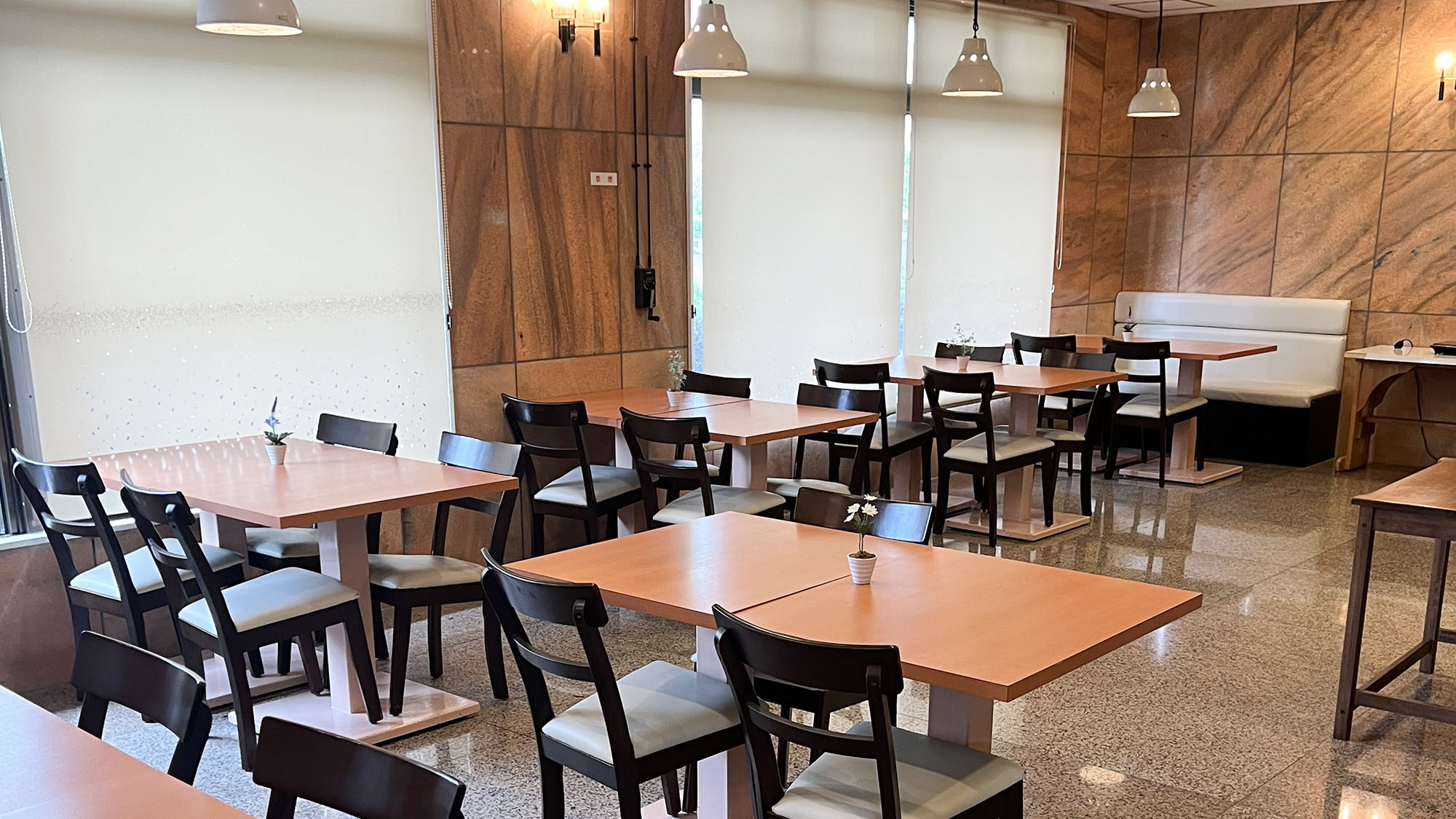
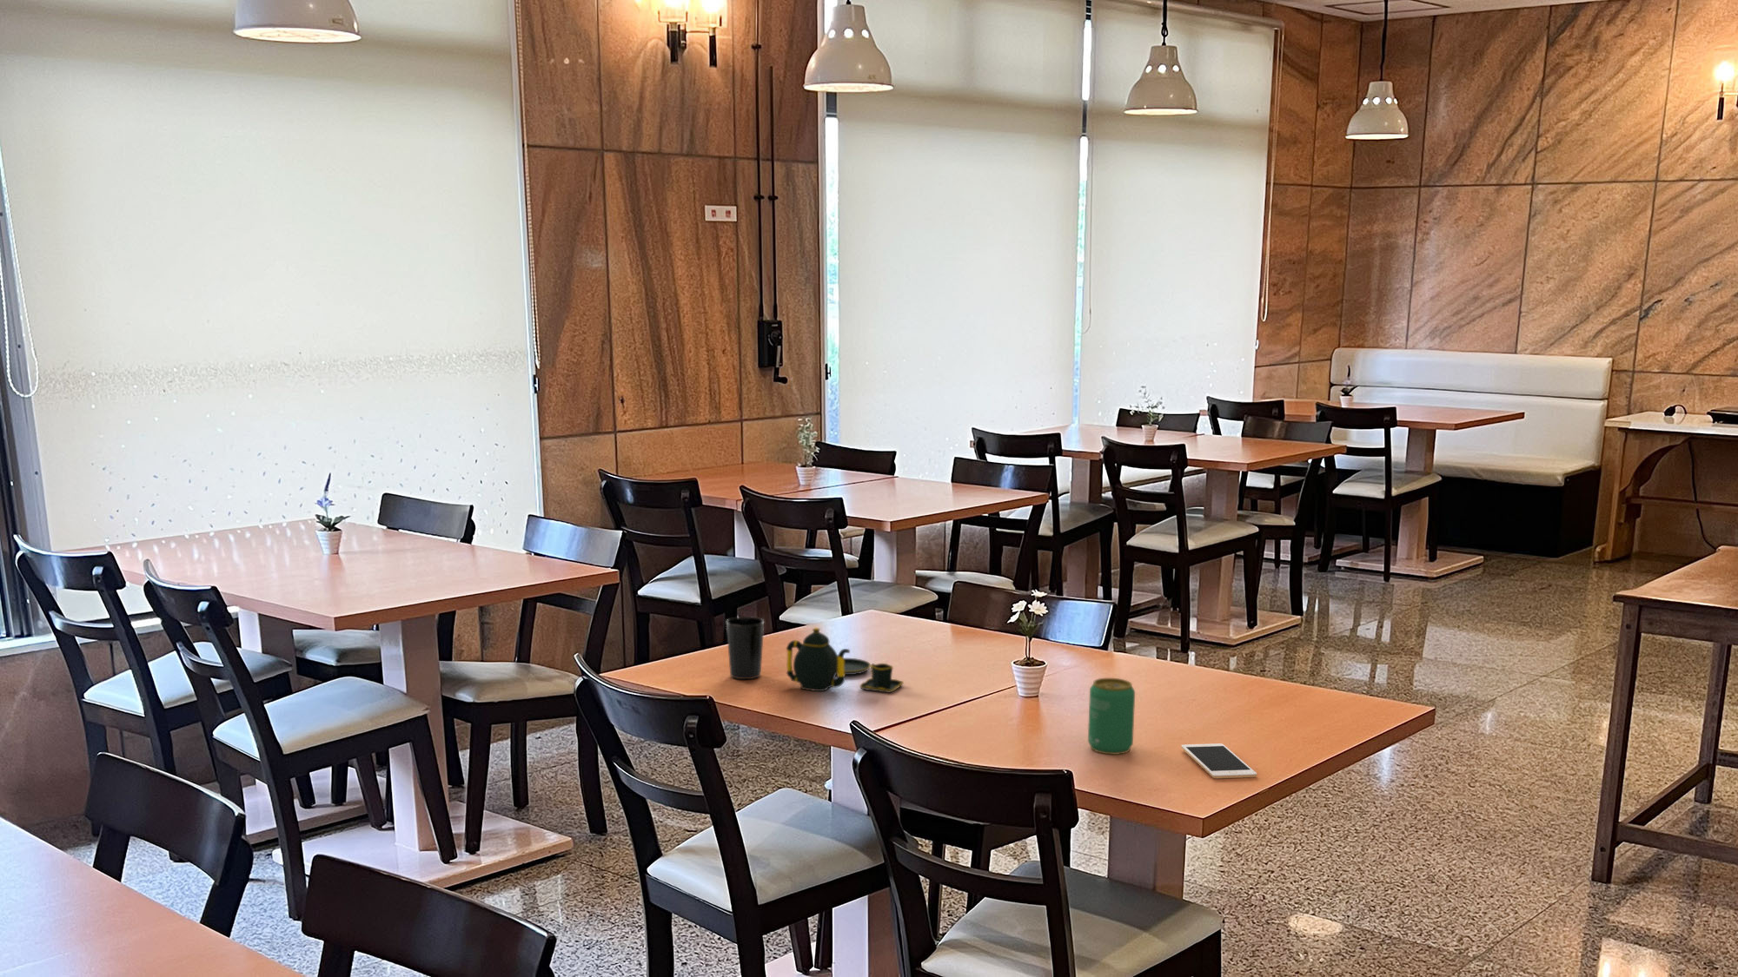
+ beverage can [1087,678,1135,755]
+ teapot [785,627,905,694]
+ cell phone [1181,742,1257,779]
+ cup [726,616,765,680]
